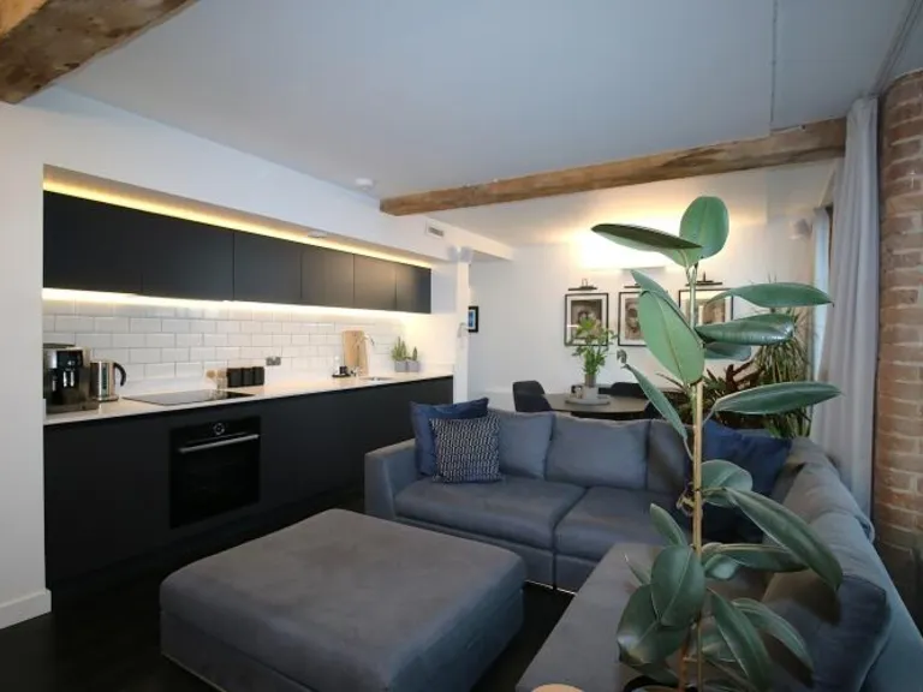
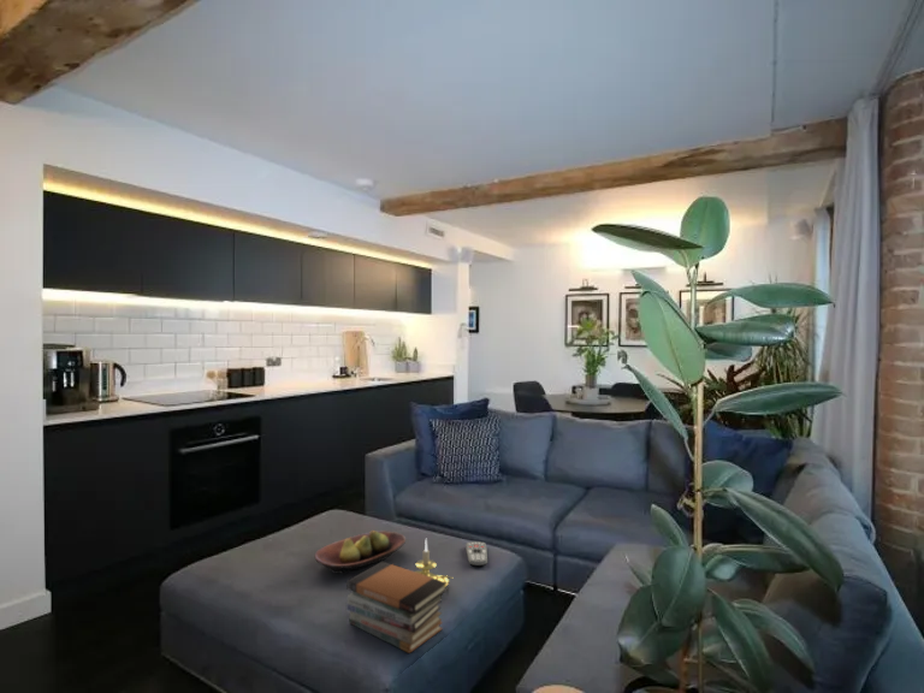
+ remote control [464,540,488,567]
+ candle holder [414,538,454,588]
+ book stack [345,561,448,654]
+ fruit bowl [314,529,407,575]
